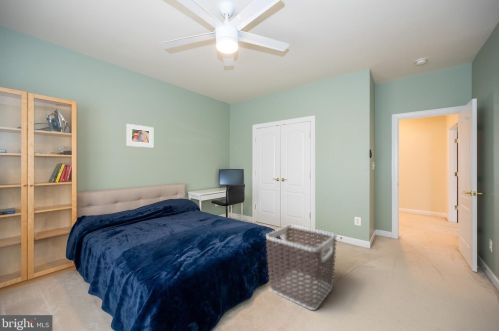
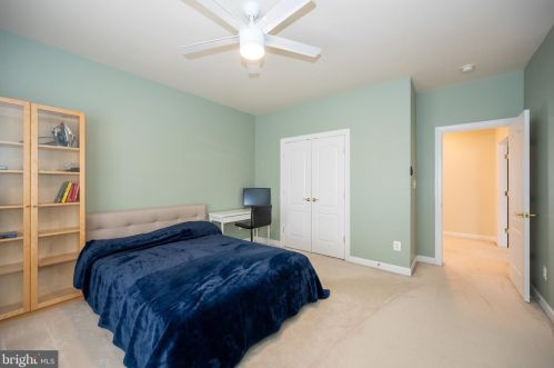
- clothes hamper [265,223,338,311]
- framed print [125,123,154,148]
